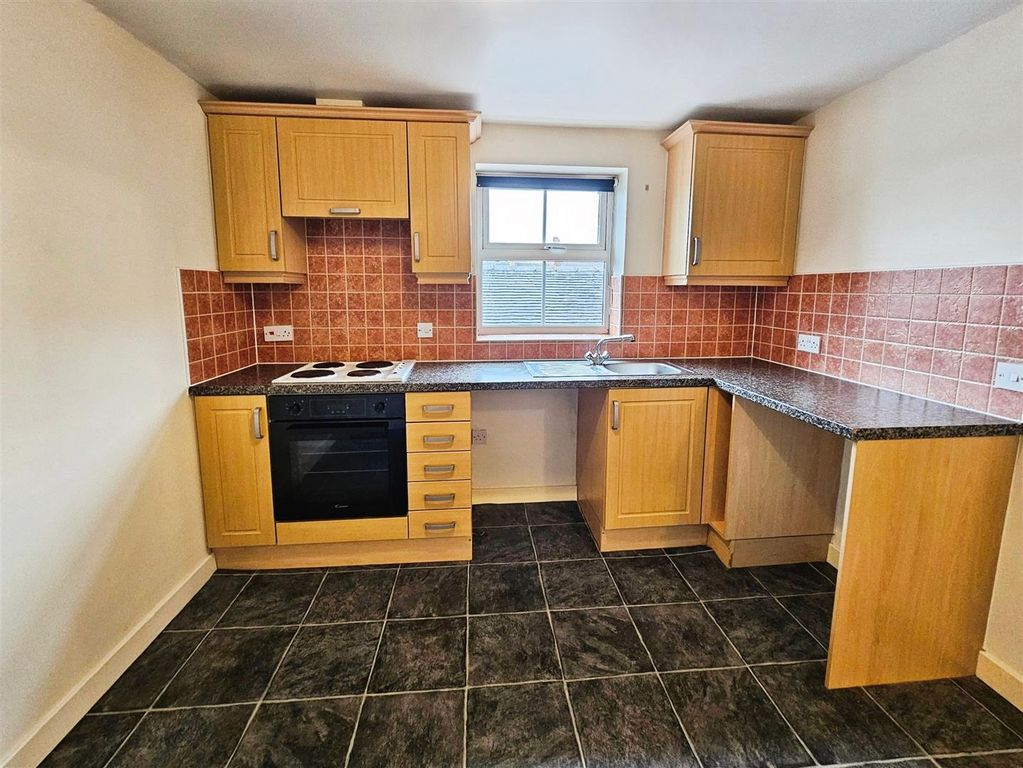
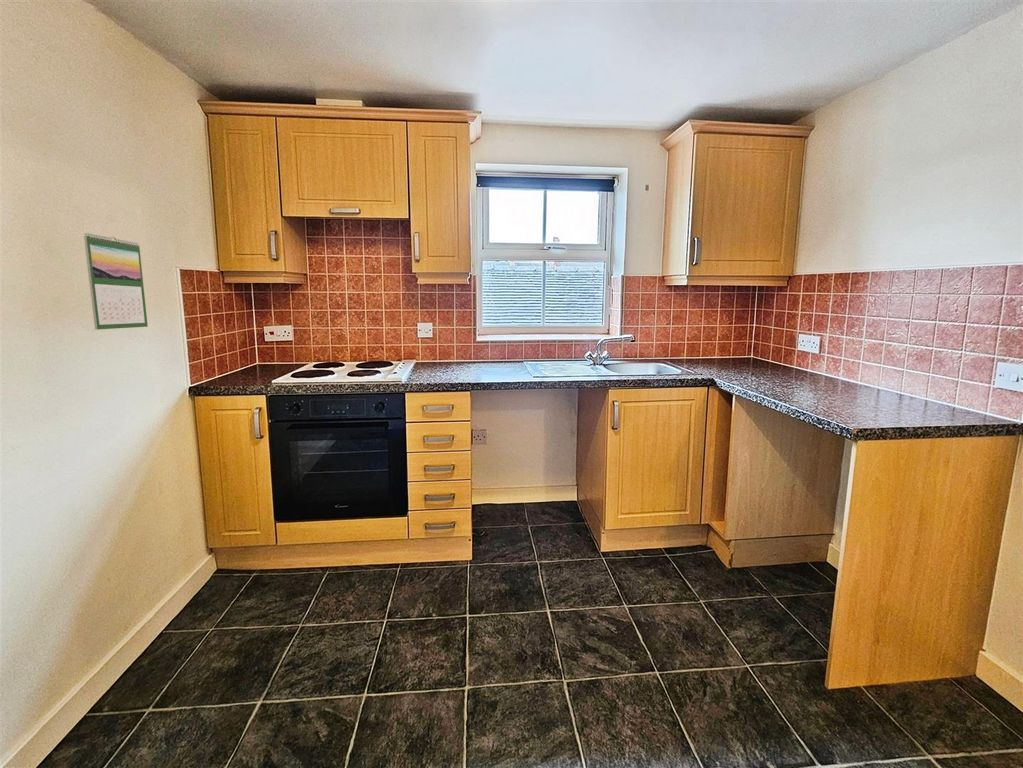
+ calendar [83,232,149,331]
